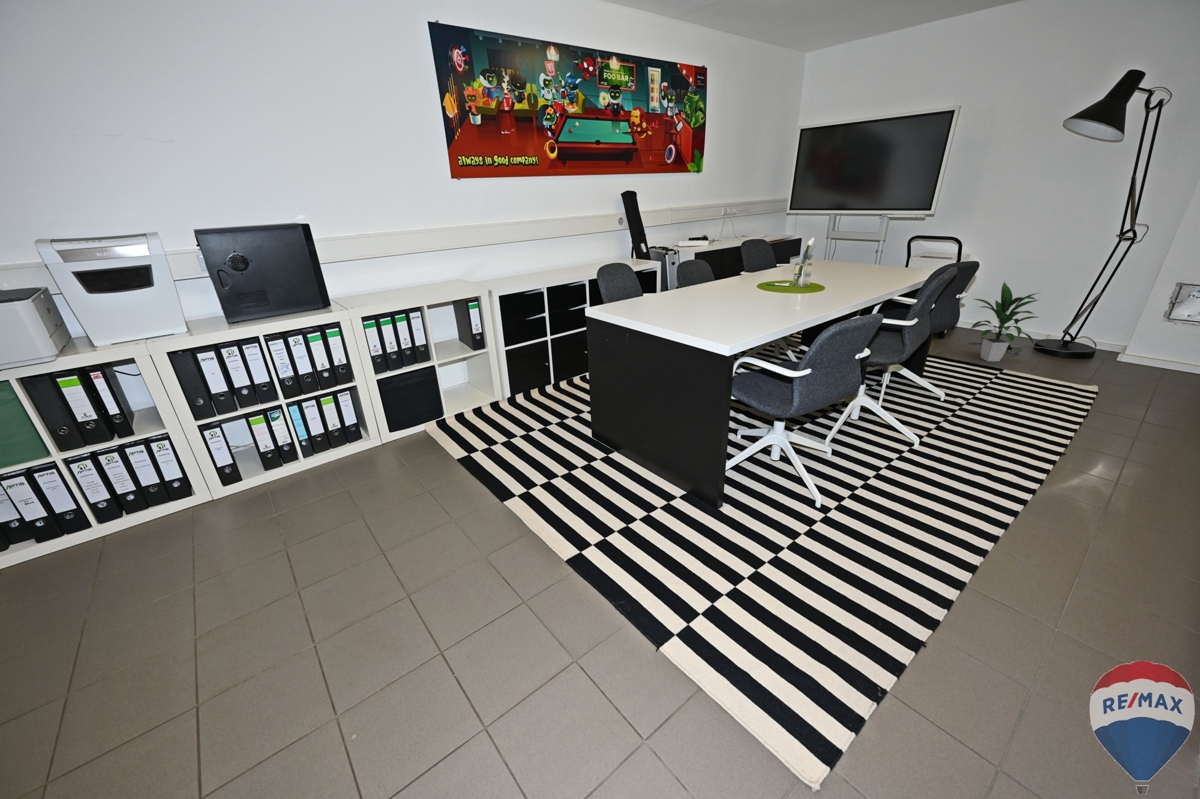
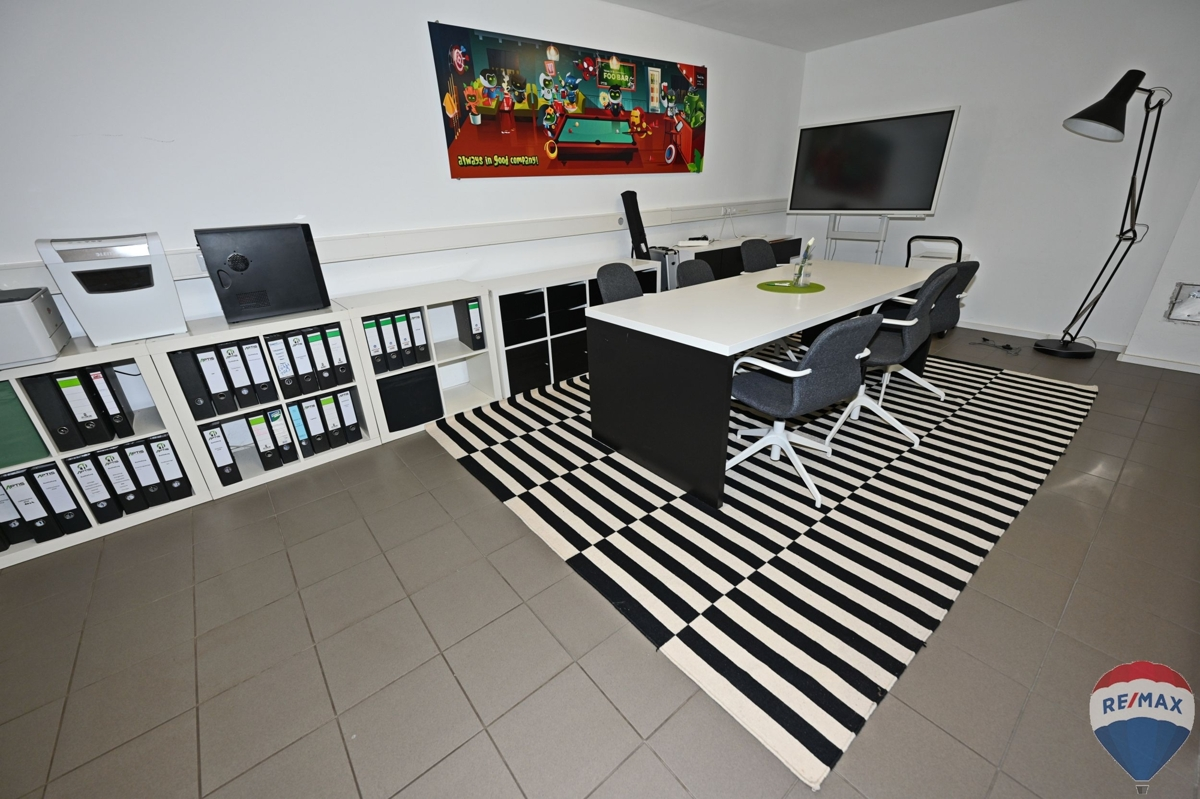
- indoor plant [970,281,1041,362]
